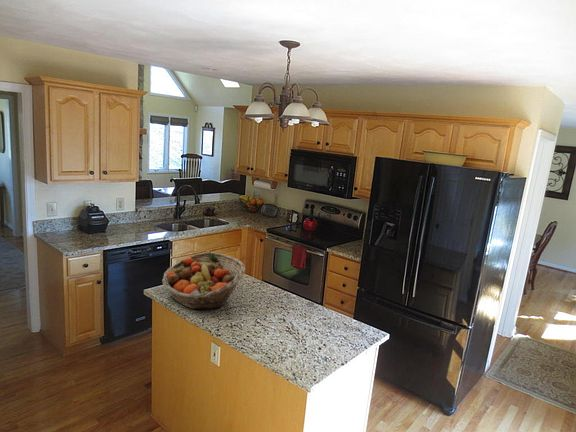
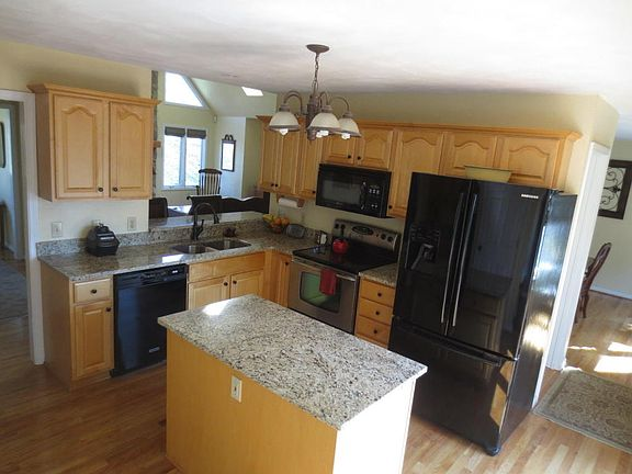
- fruit basket [161,251,246,310]
